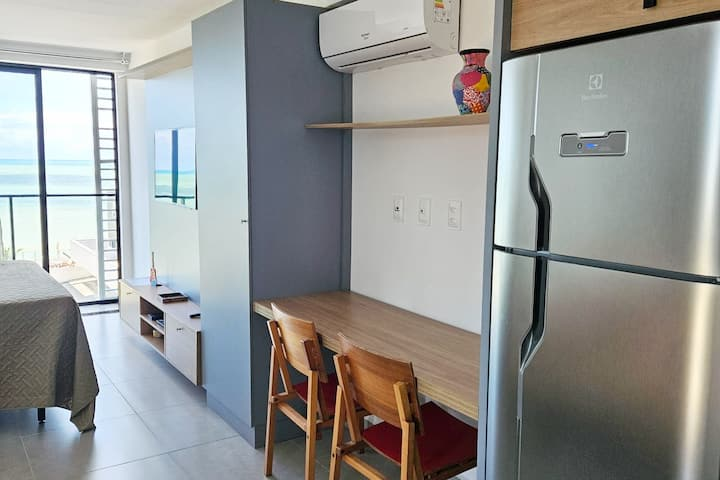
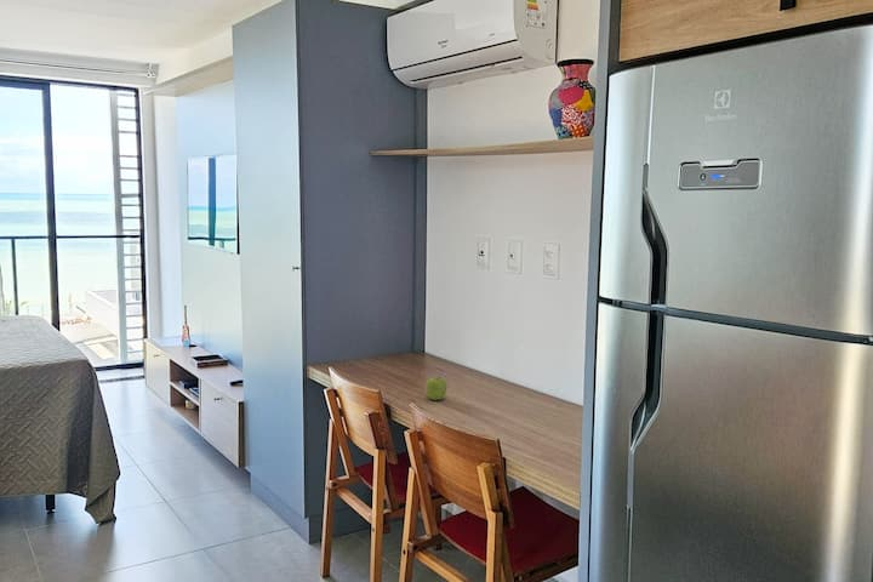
+ fruit [424,376,447,401]
